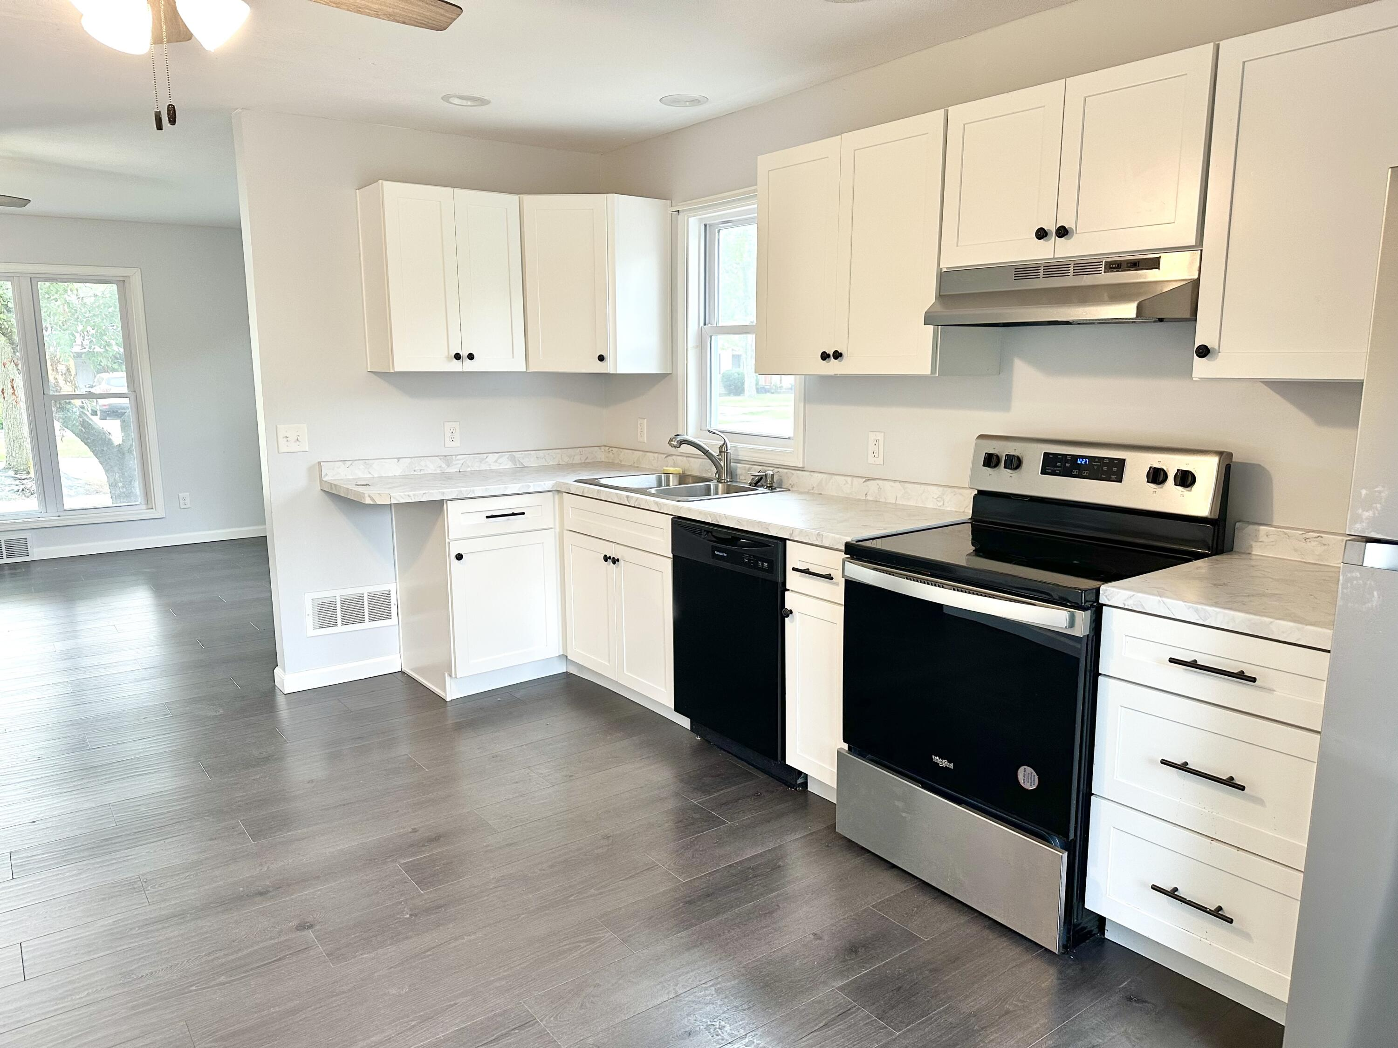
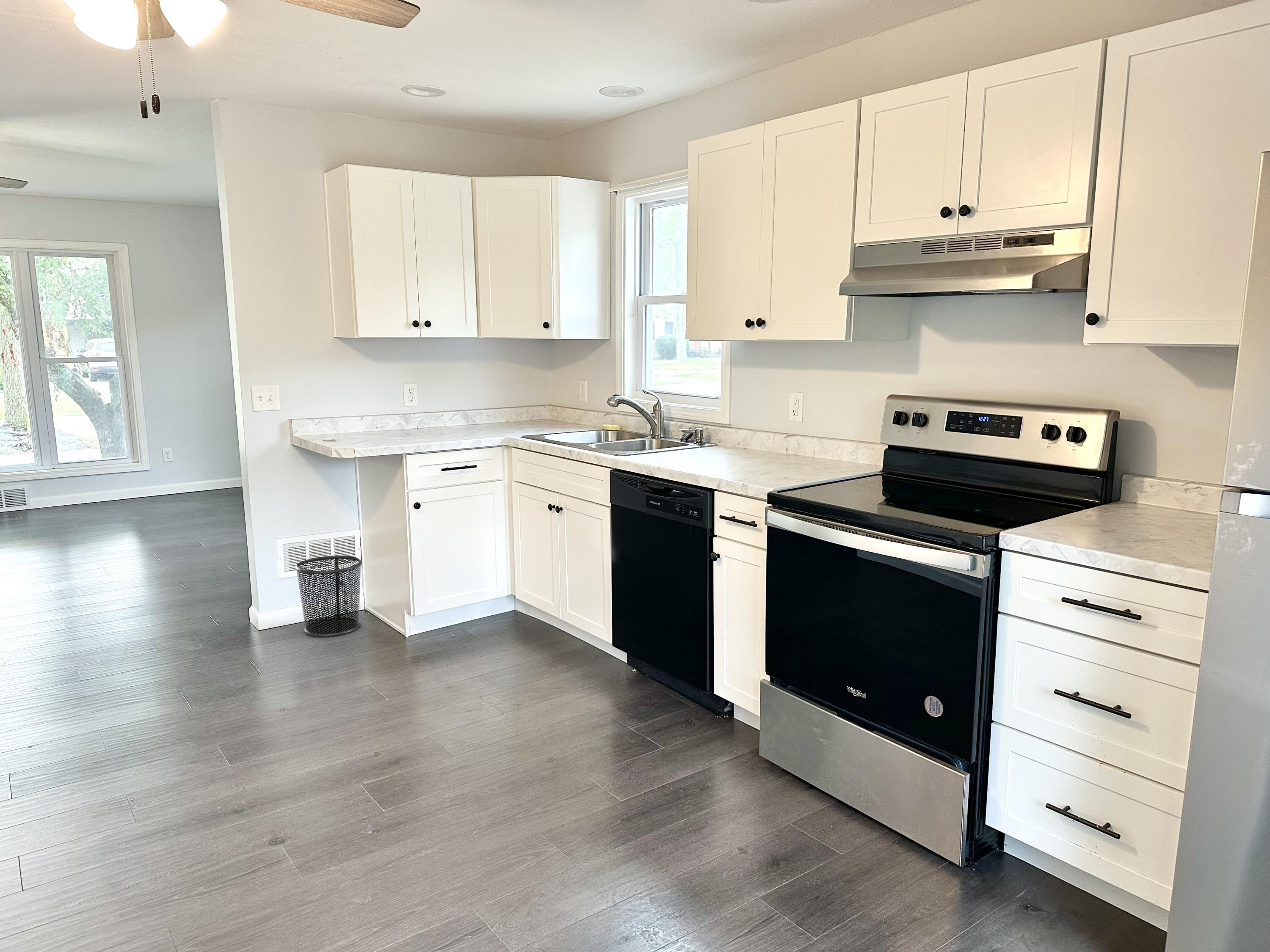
+ waste bin [295,555,363,637]
